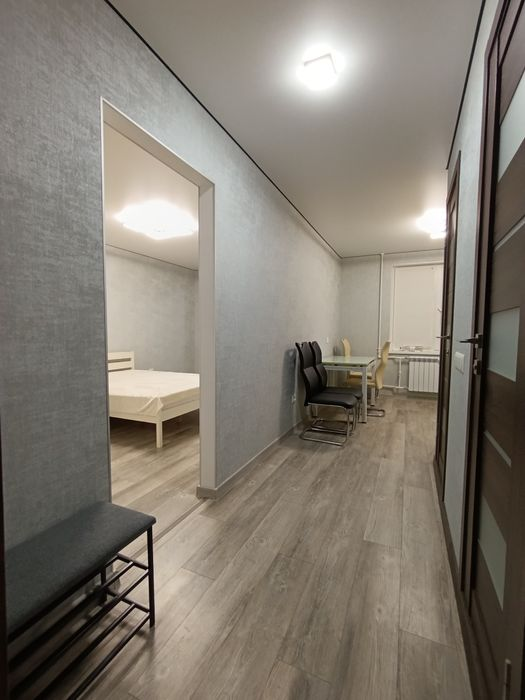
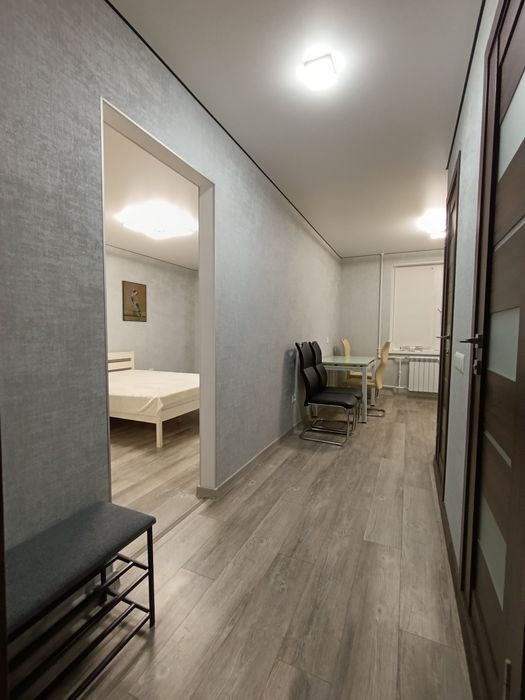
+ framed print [121,280,148,323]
